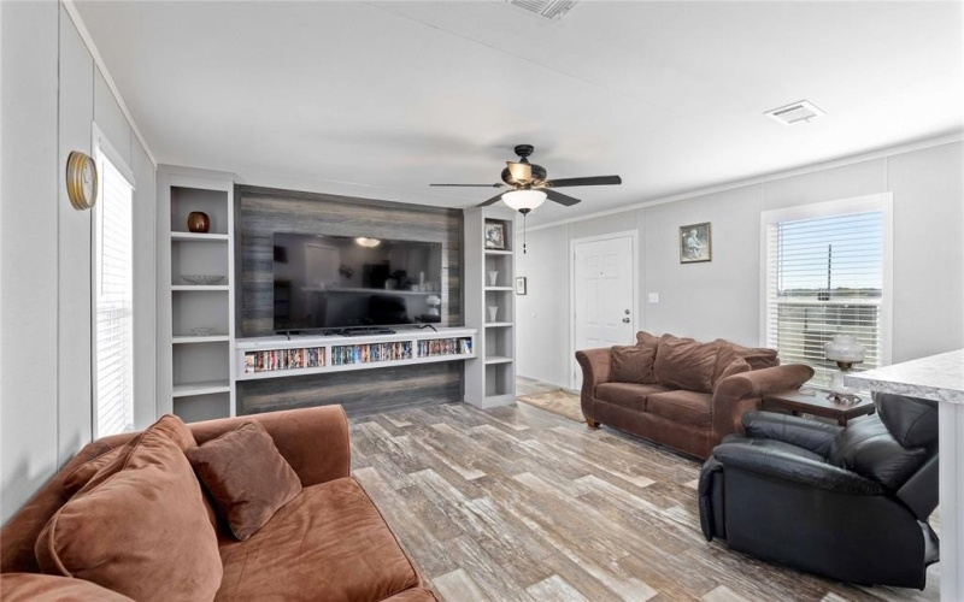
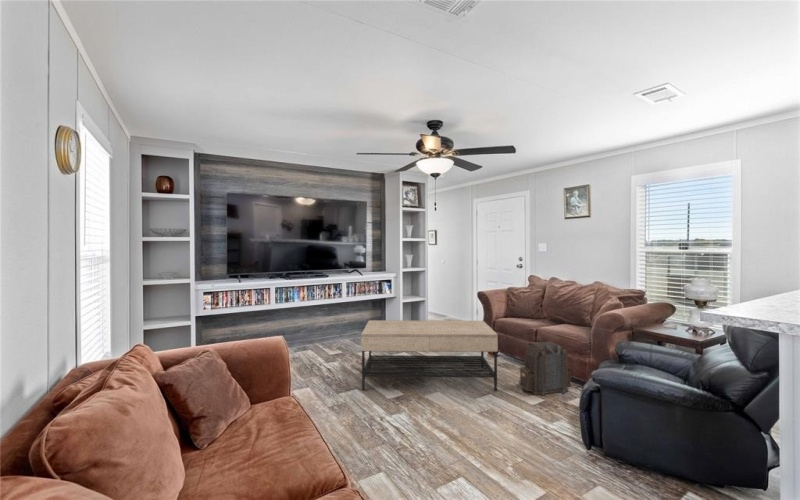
+ backpack [518,341,573,396]
+ coffee table [360,319,499,392]
